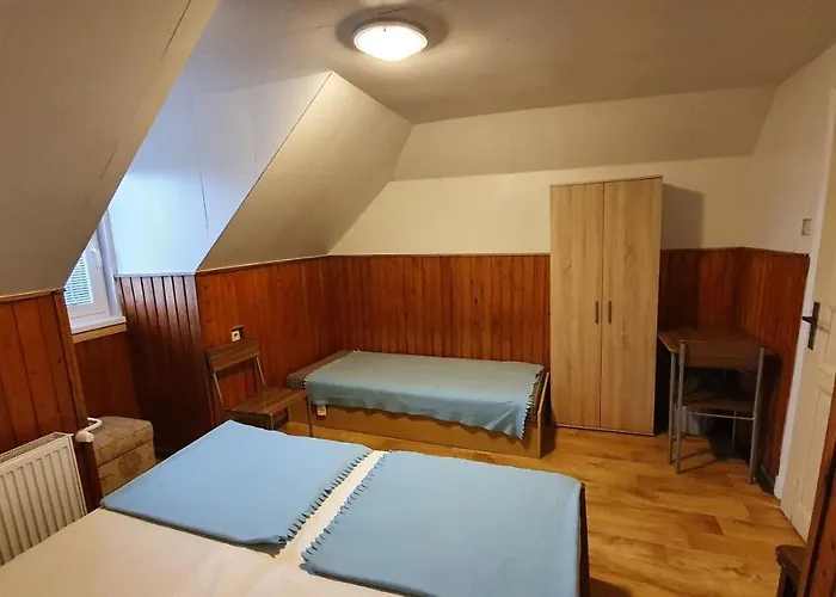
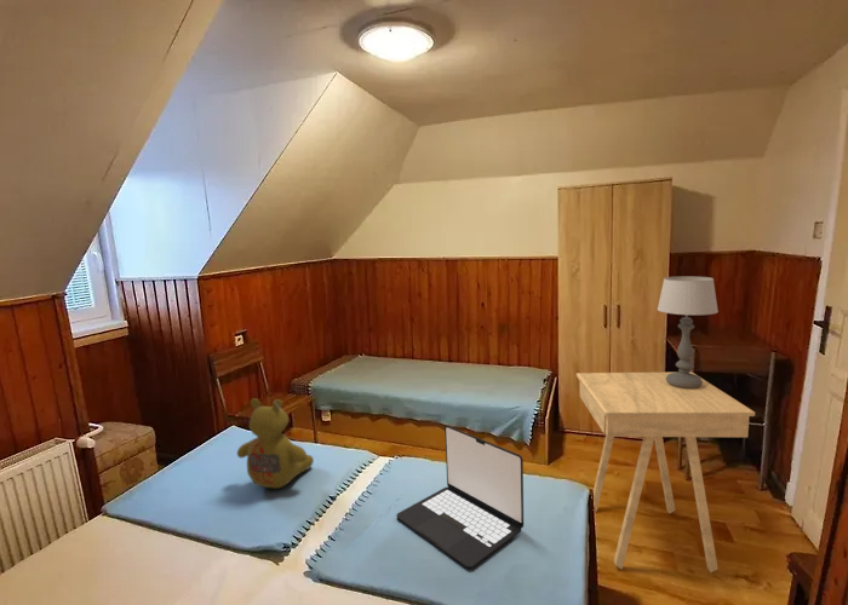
+ table lamp [657,275,720,388]
+ side table [575,370,756,574]
+ stuffed bear [236,397,315,490]
+ laptop [396,425,525,569]
